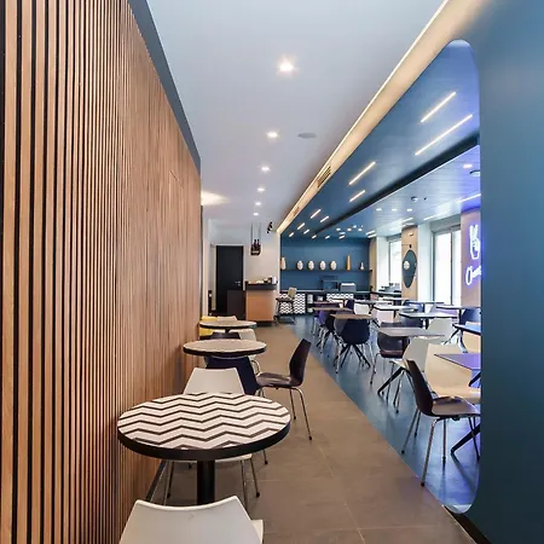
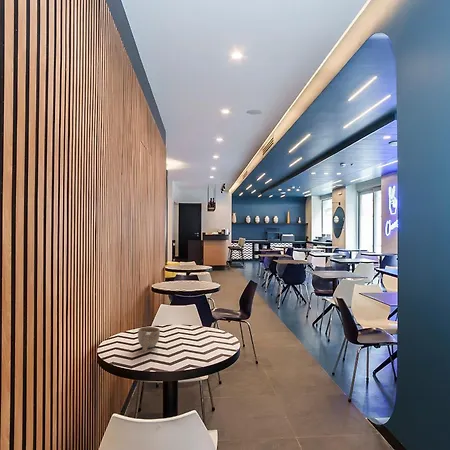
+ cup [137,326,161,352]
